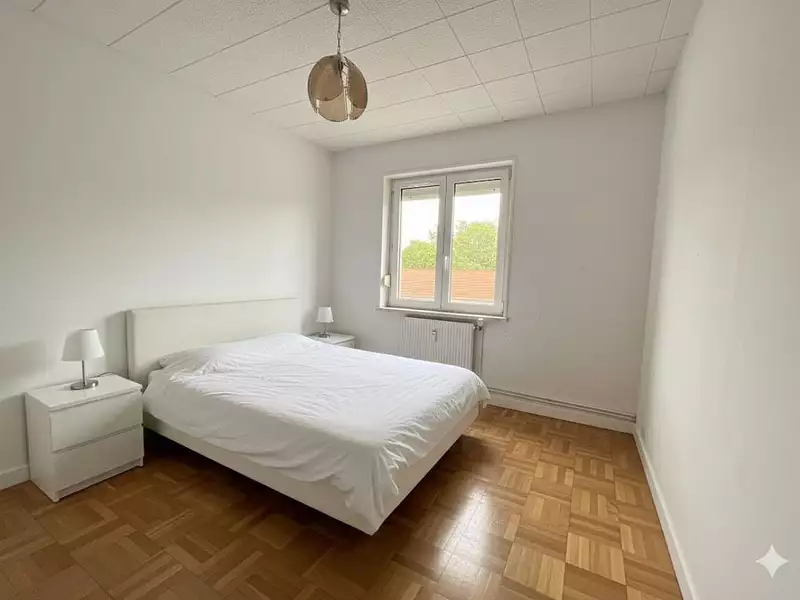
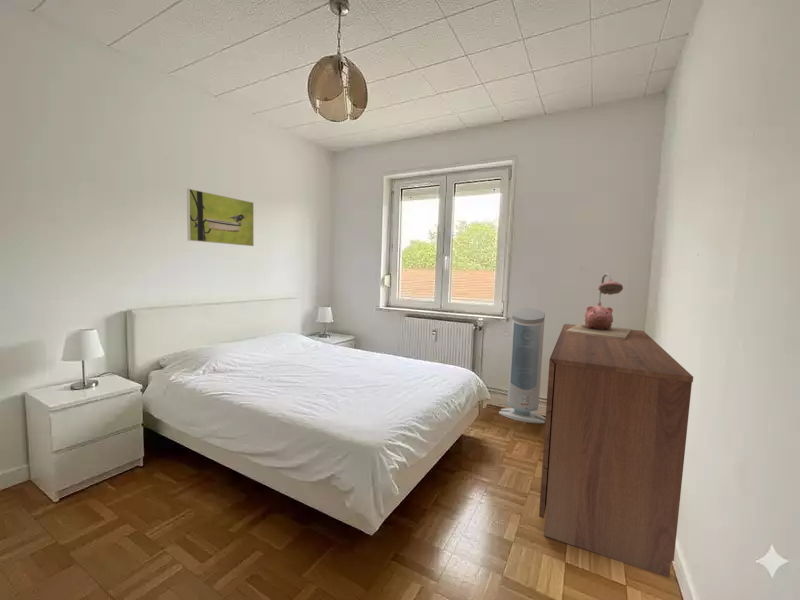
+ air purifier [498,307,546,424]
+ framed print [186,188,255,247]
+ dresser [538,323,694,579]
+ table lamp [566,272,632,339]
